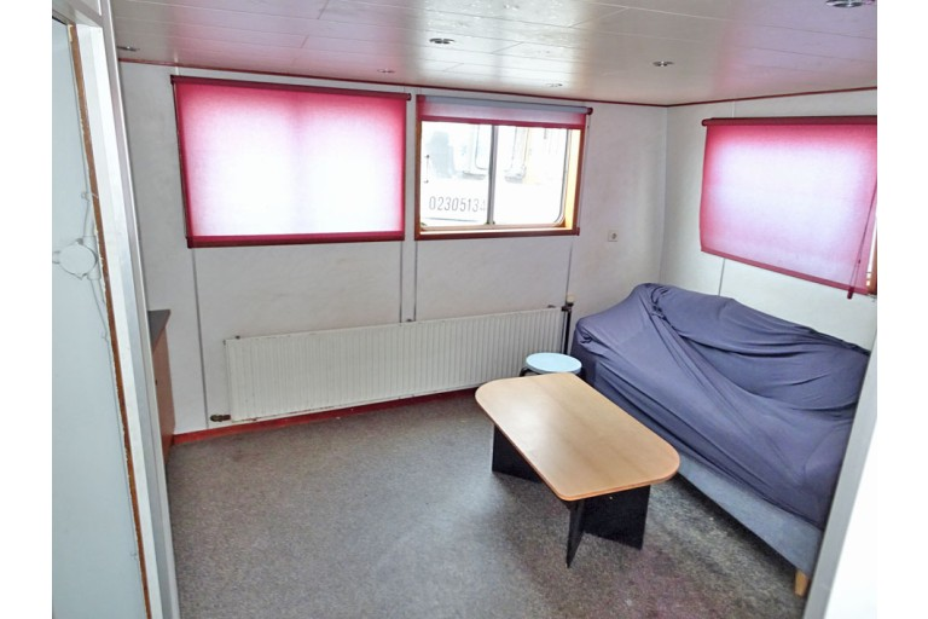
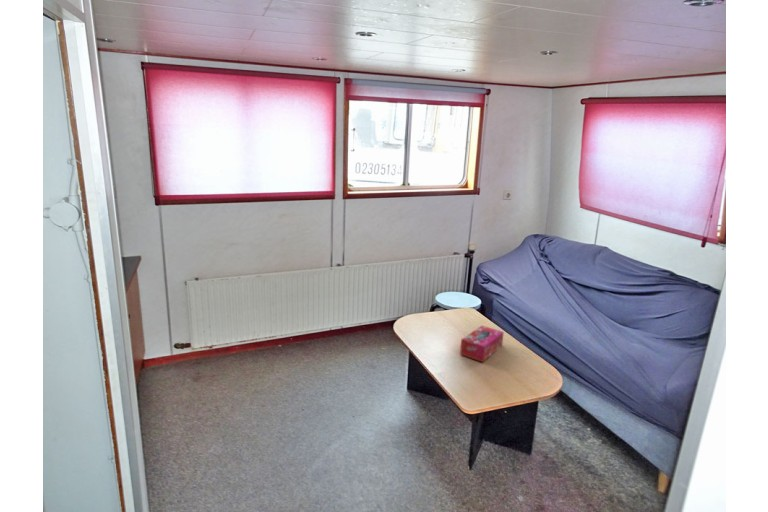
+ tissue box [459,325,505,363]
